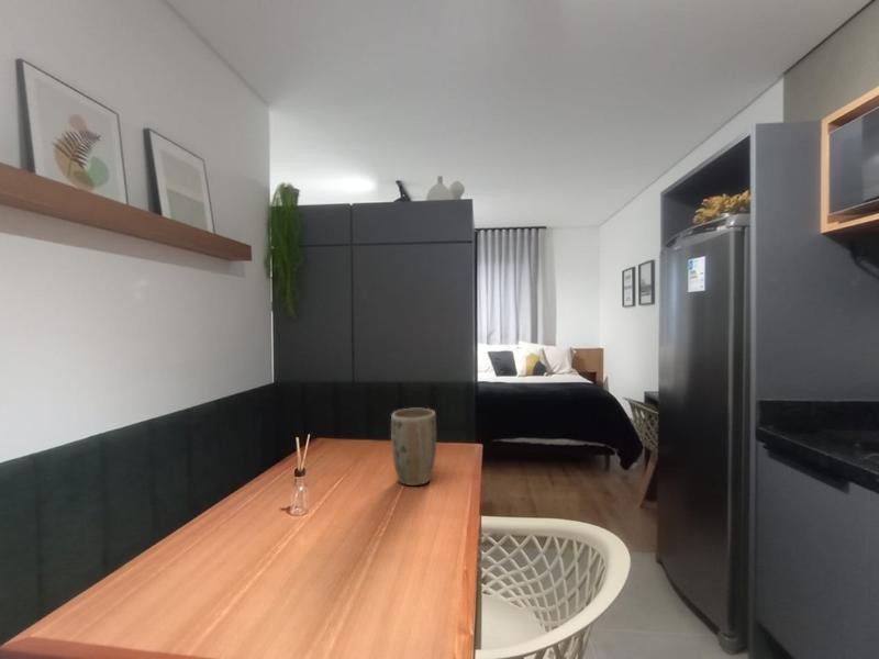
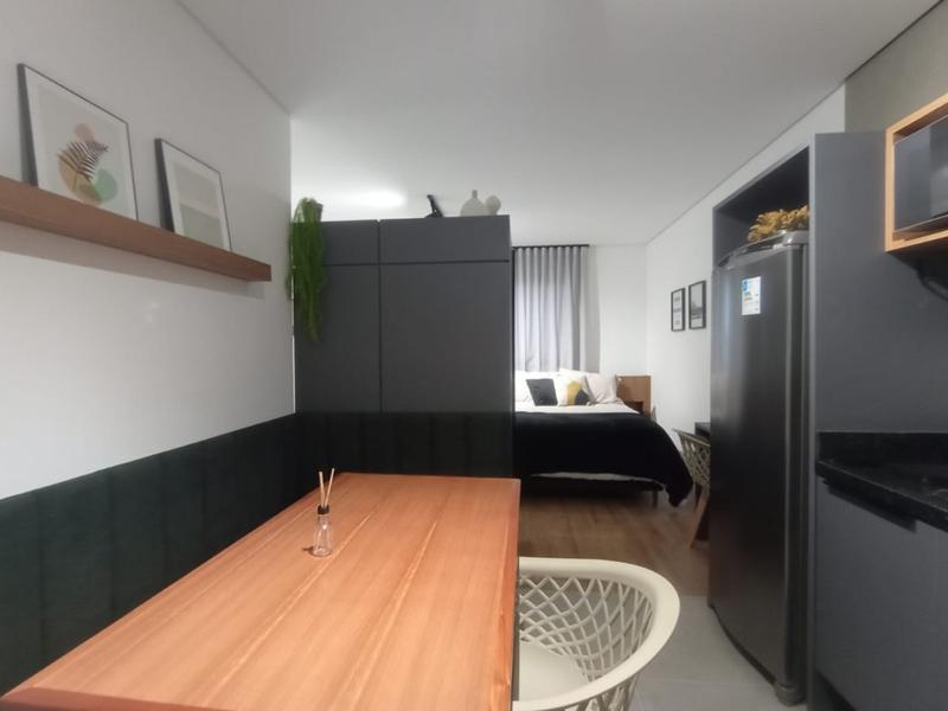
- plant pot [390,407,437,487]
